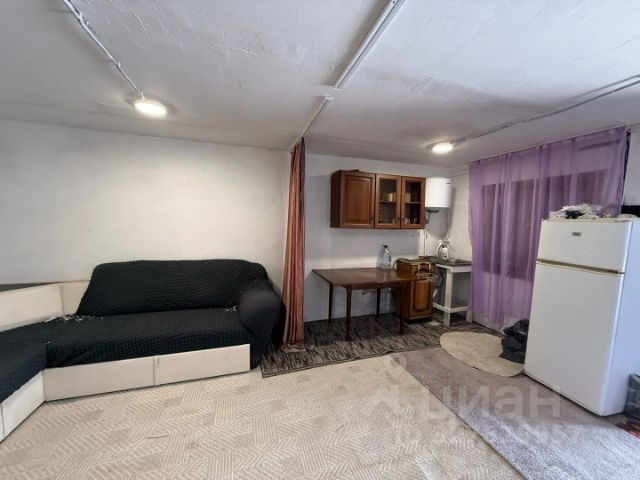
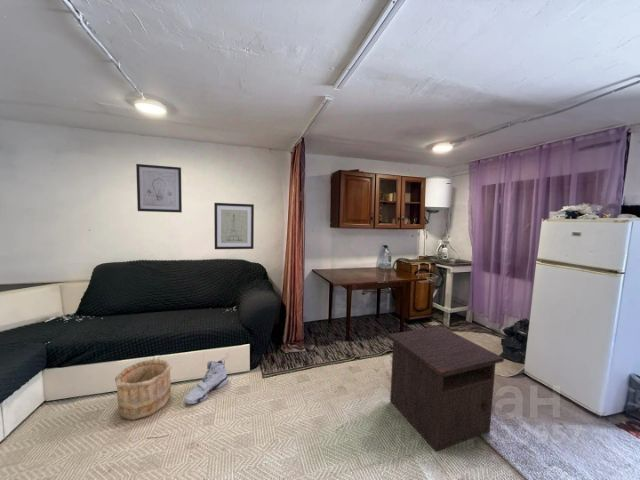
+ wall art [213,202,255,250]
+ sneaker [183,358,229,405]
+ wall art [135,163,183,214]
+ wooden bucket [114,358,173,421]
+ nightstand [387,325,505,452]
